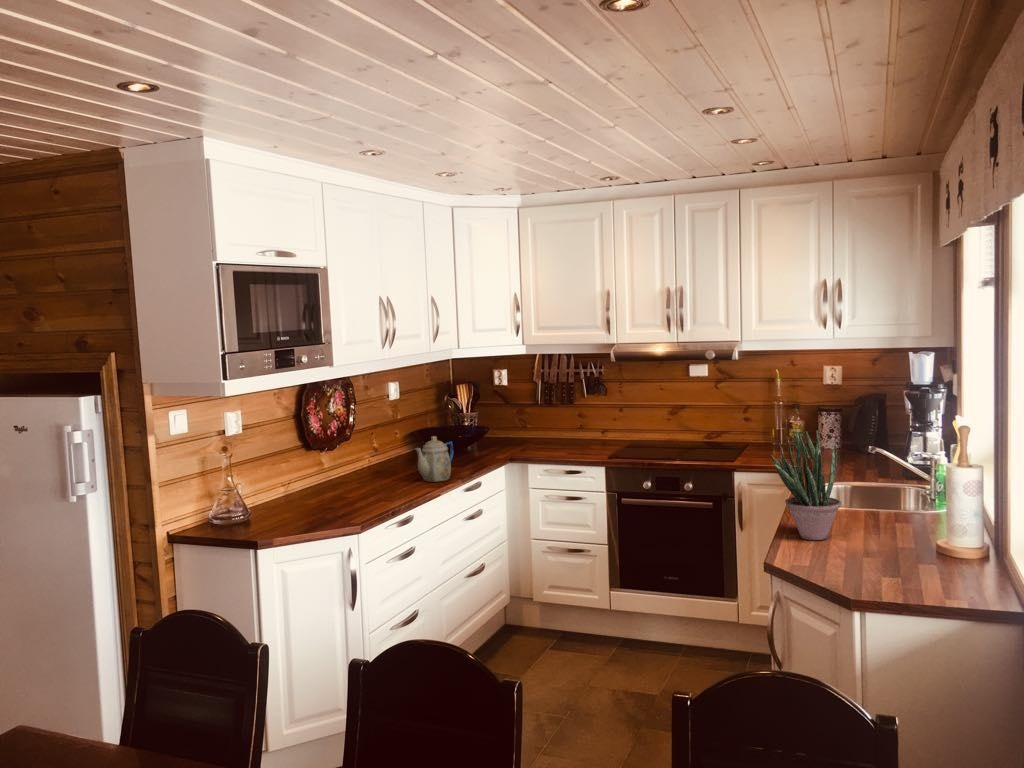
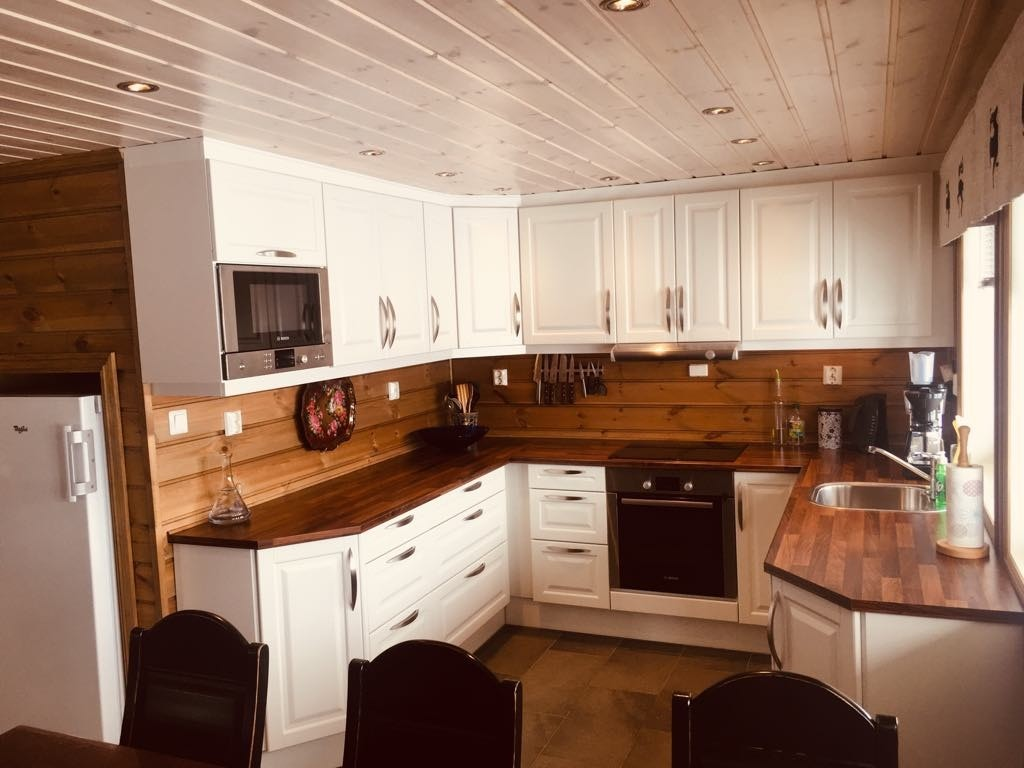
- teapot [414,435,454,483]
- potted plant [770,429,842,541]
